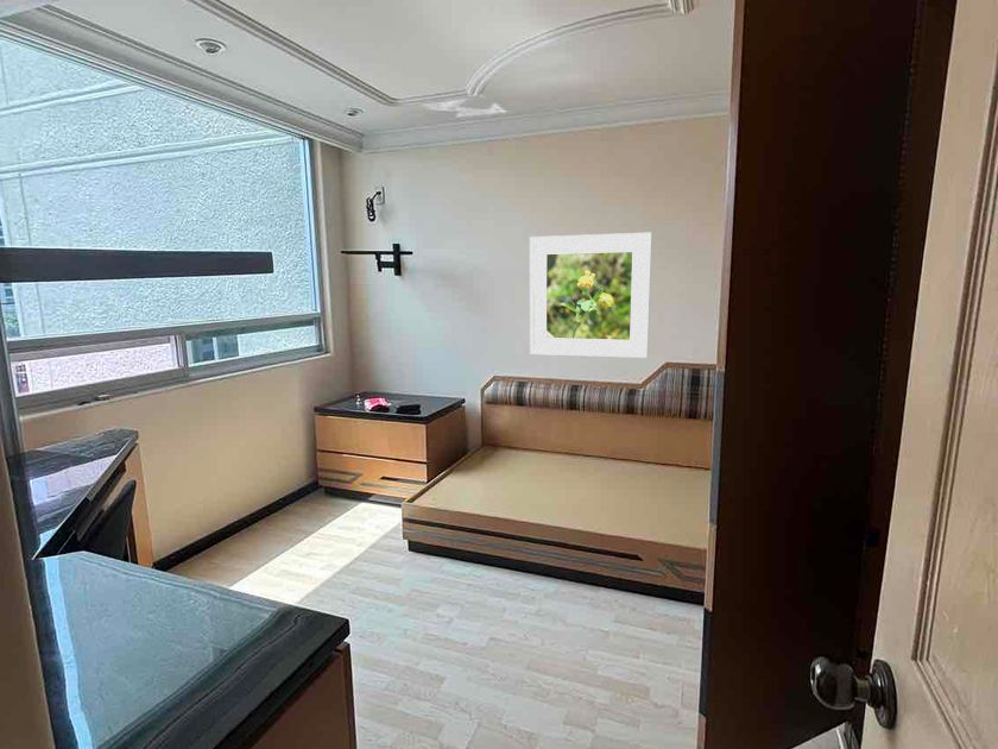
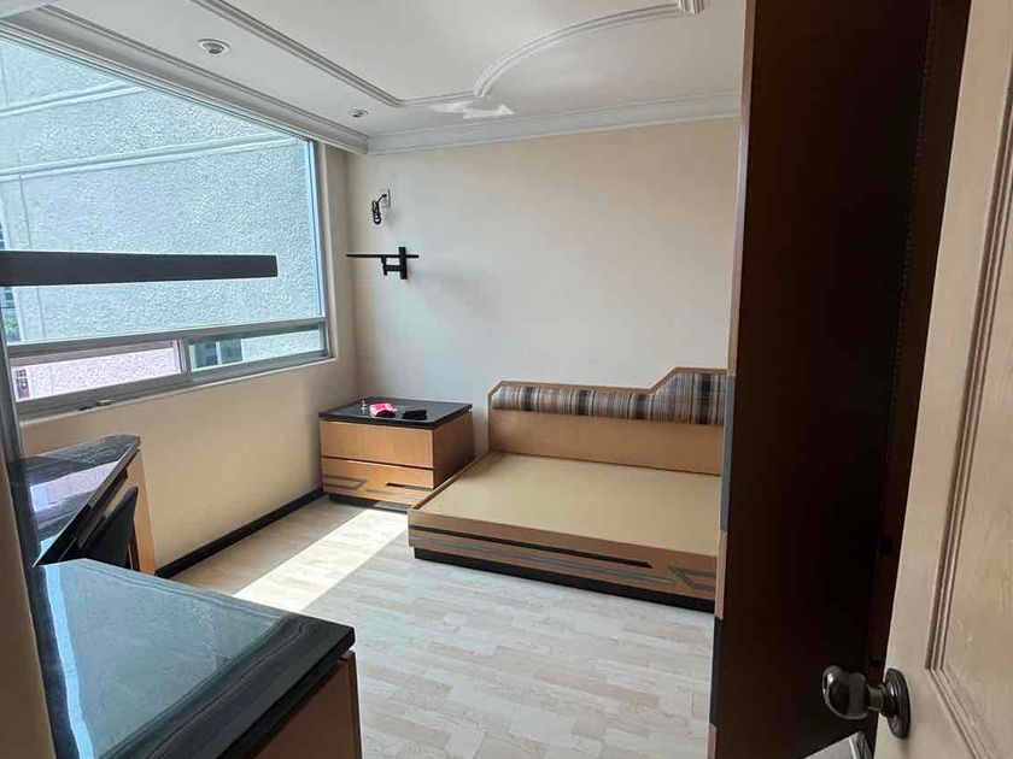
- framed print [529,232,653,359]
